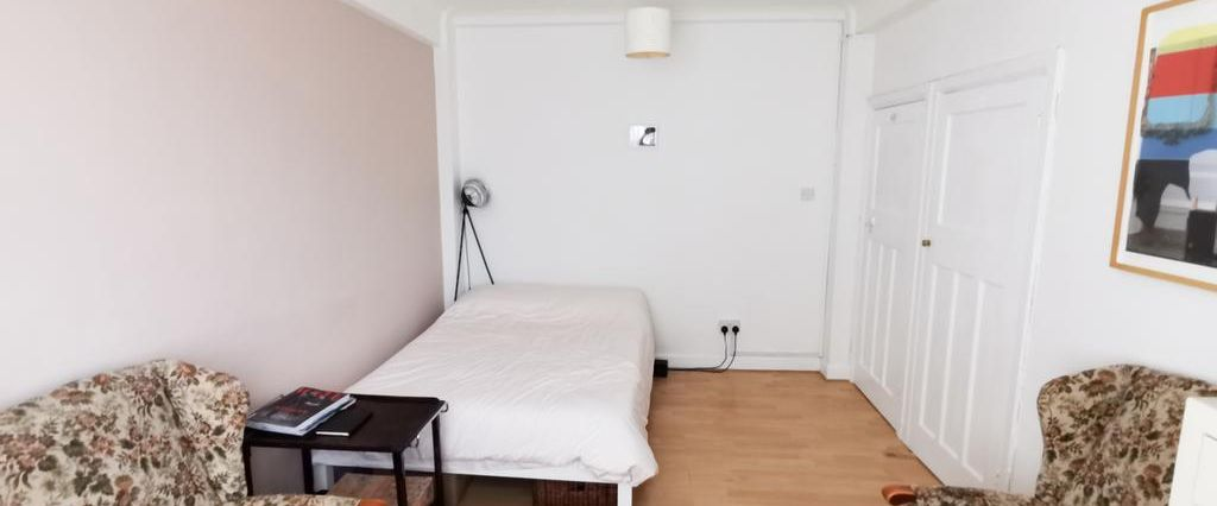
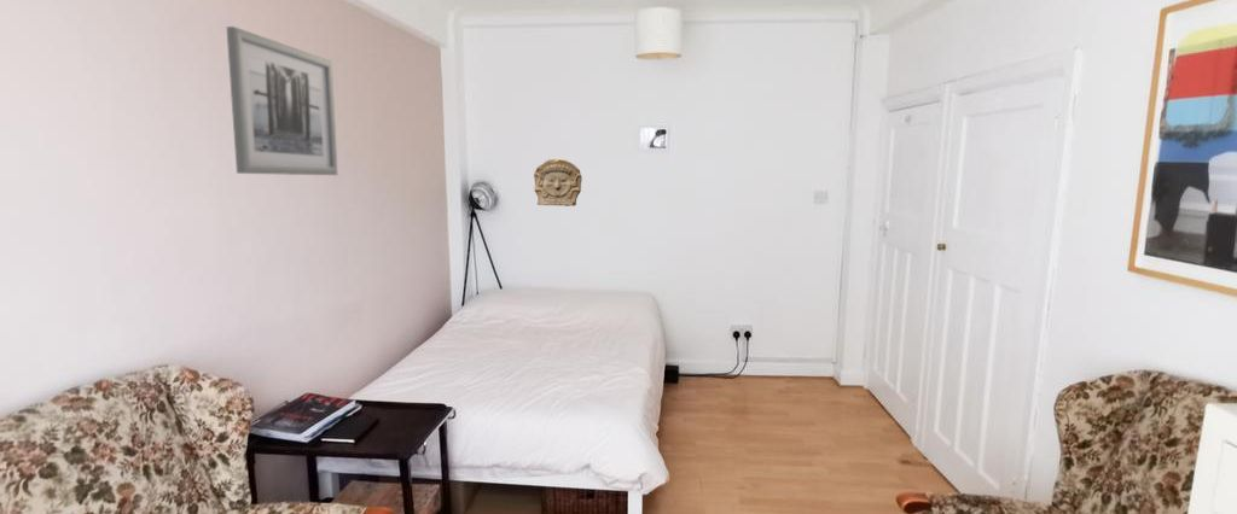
+ wall art [226,25,338,176]
+ stone relief [533,158,583,208]
